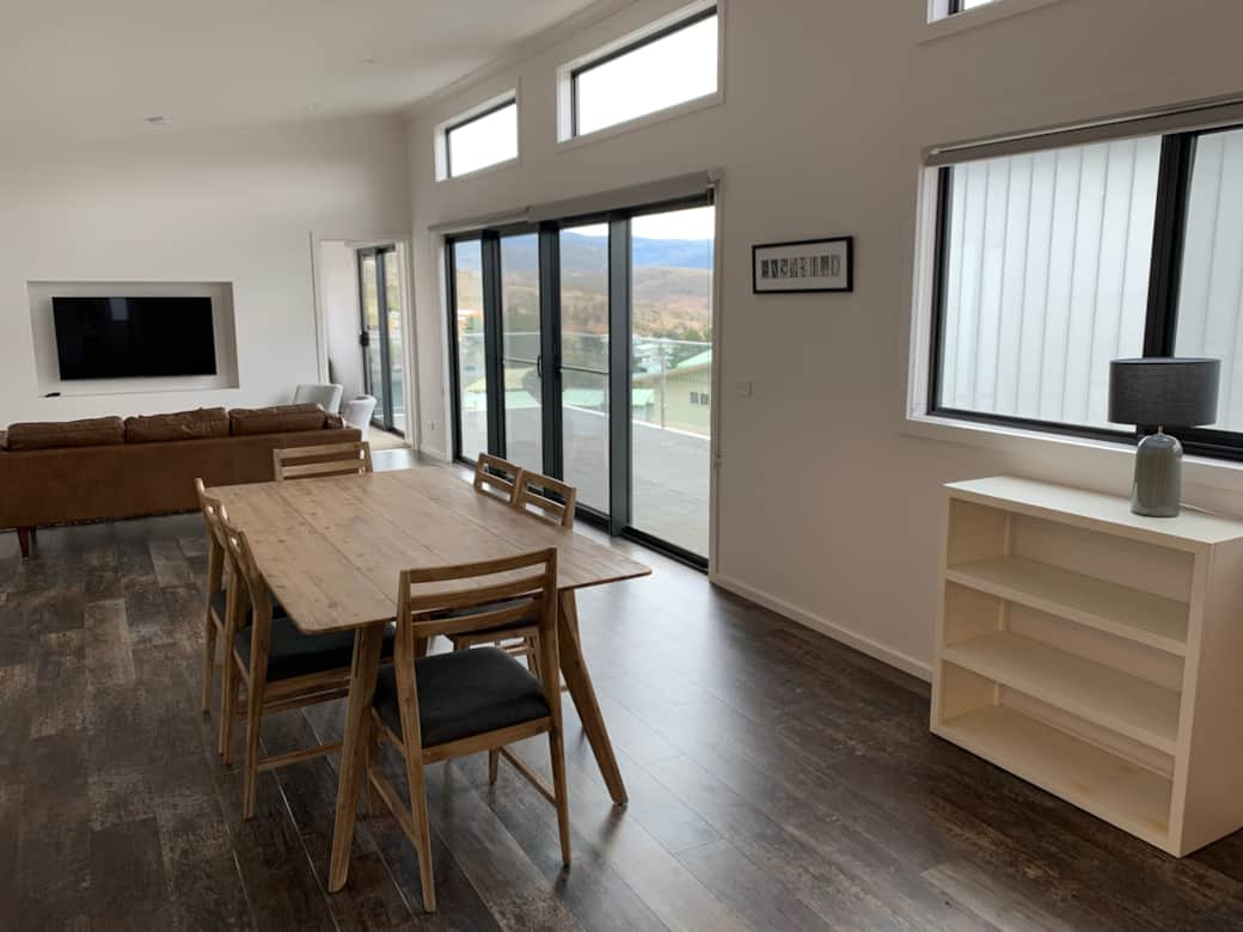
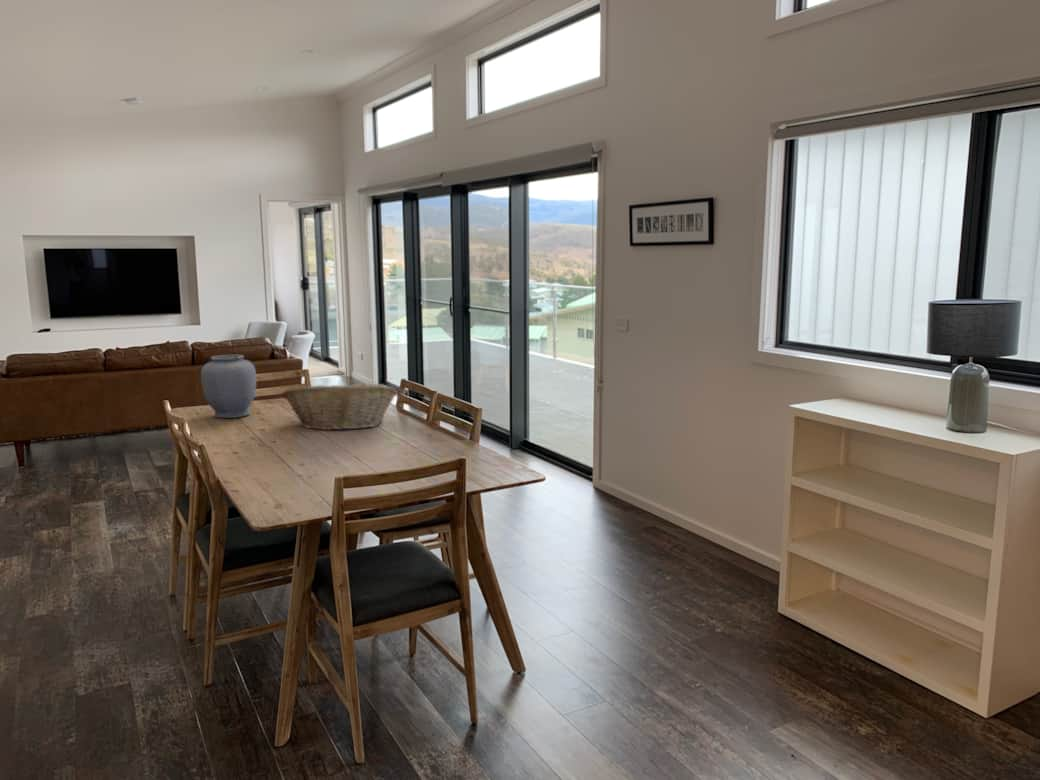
+ vase [200,354,257,419]
+ fruit basket [281,382,398,431]
